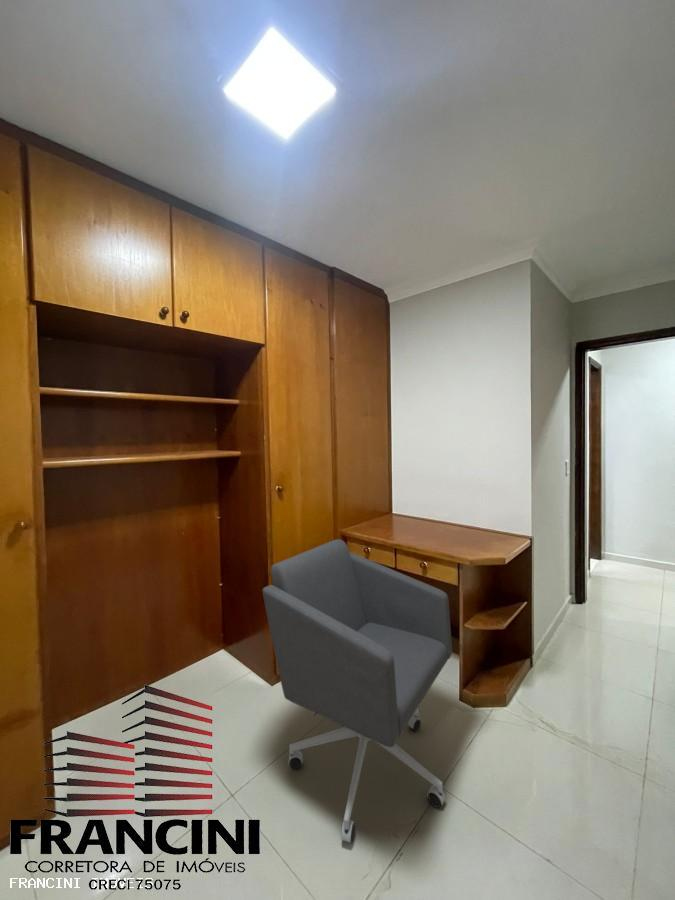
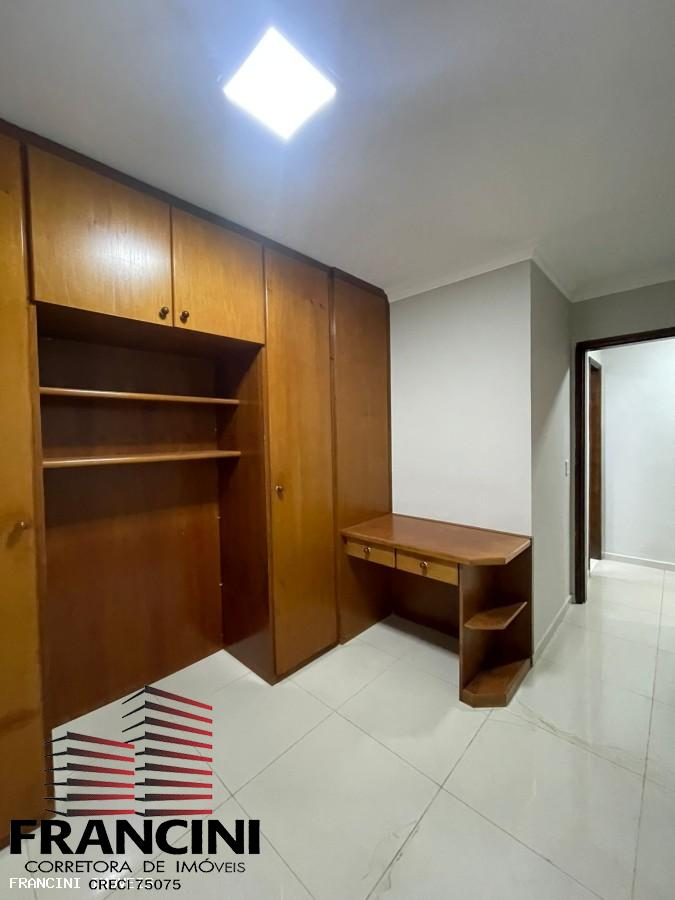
- office chair [261,538,453,844]
